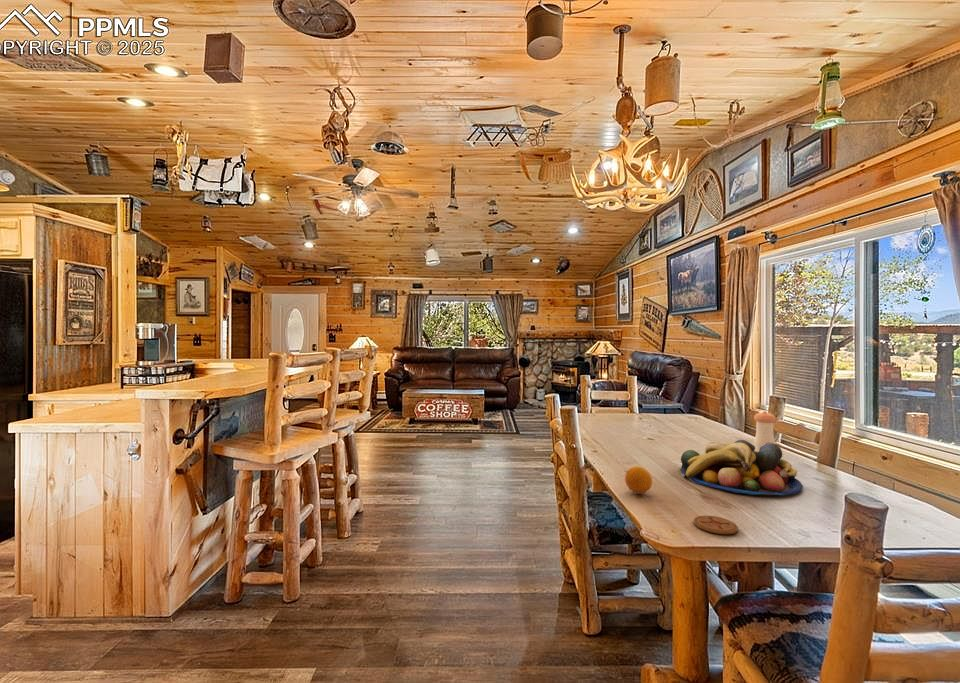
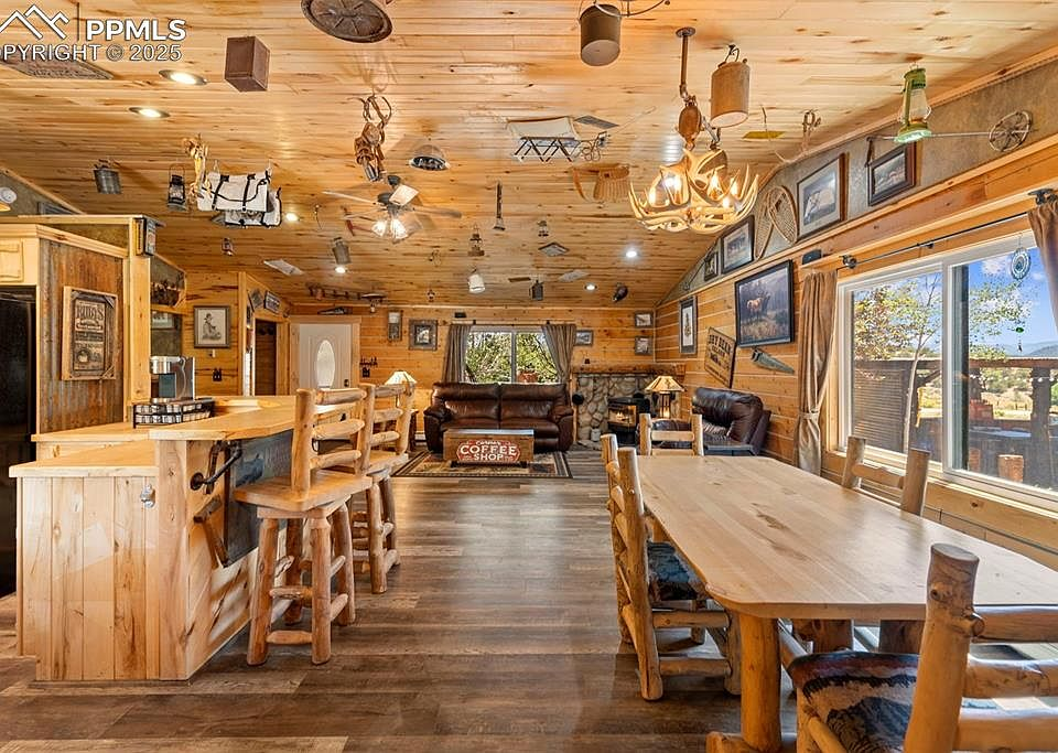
- pepper shaker [753,410,777,452]
- fruit [624,465,653,495]
- fruit bowl [679,439,804,496]
- coaster [693,515,739,535]
